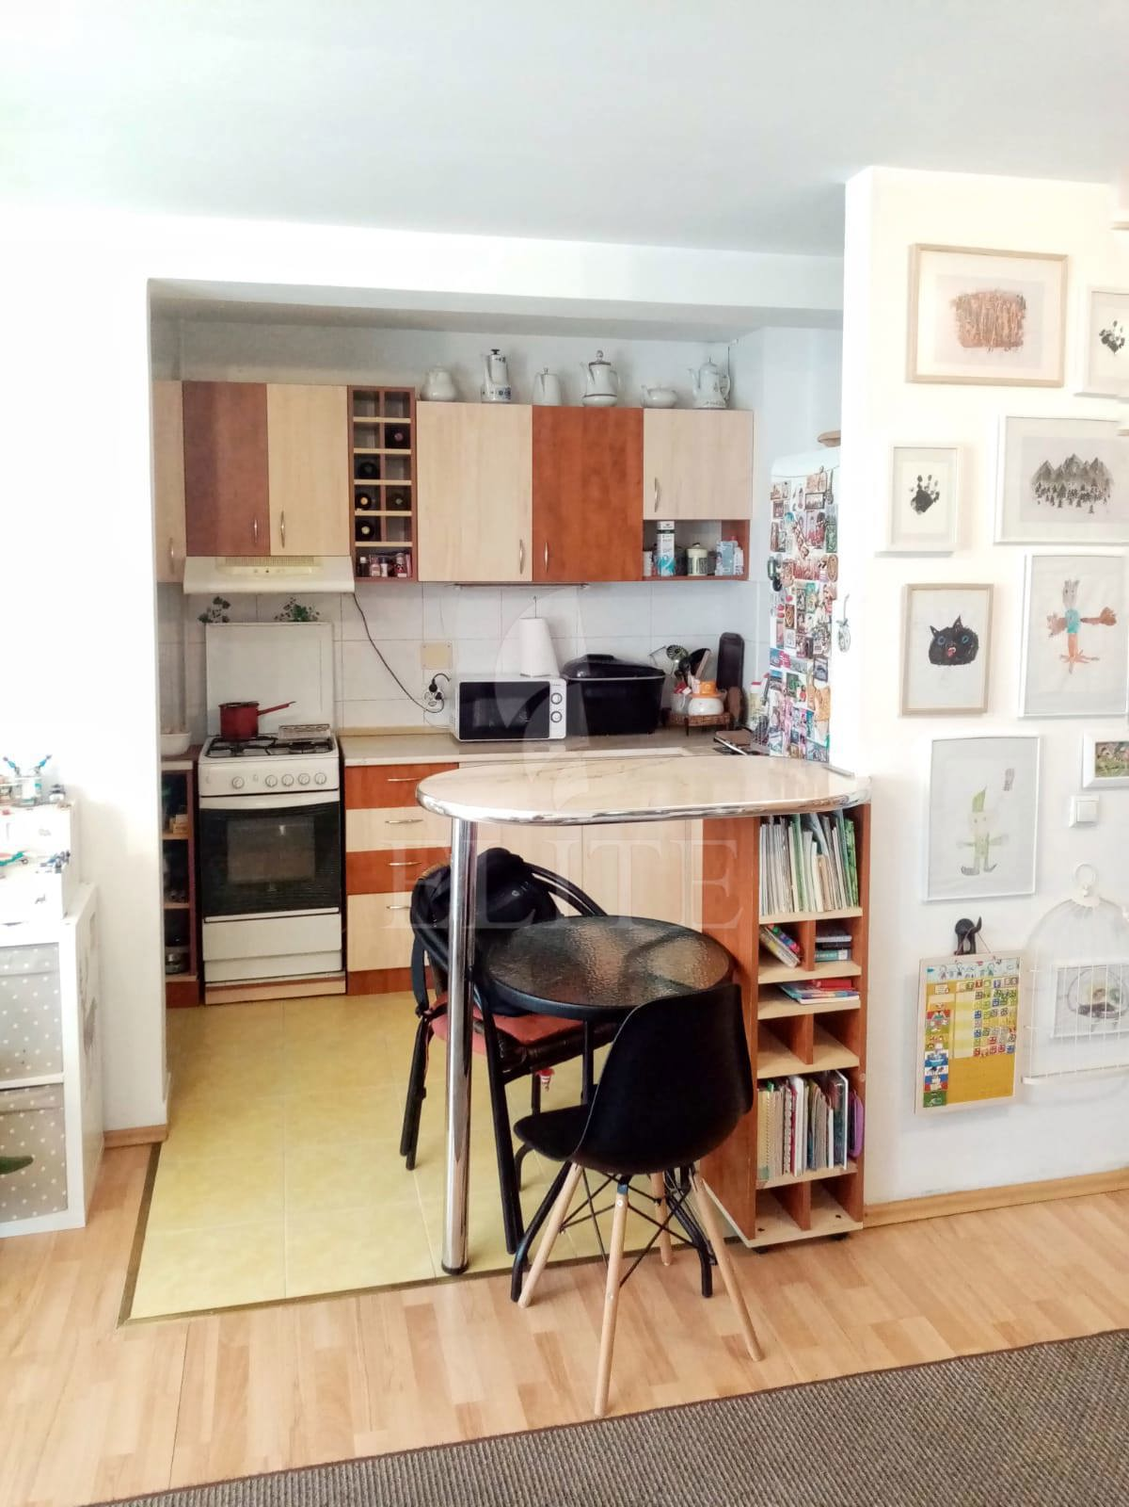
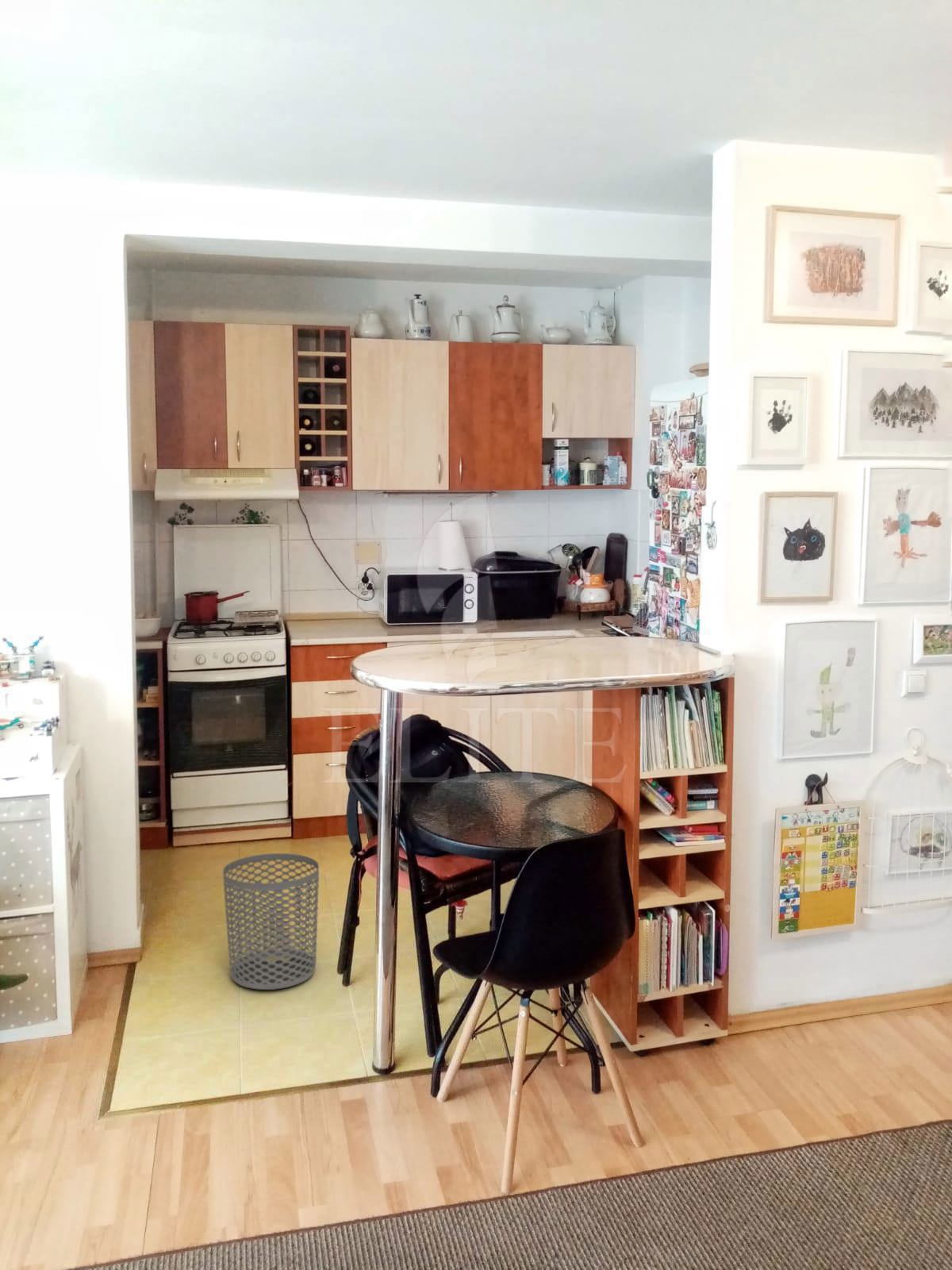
+ waste bin [222,852,320,991]
